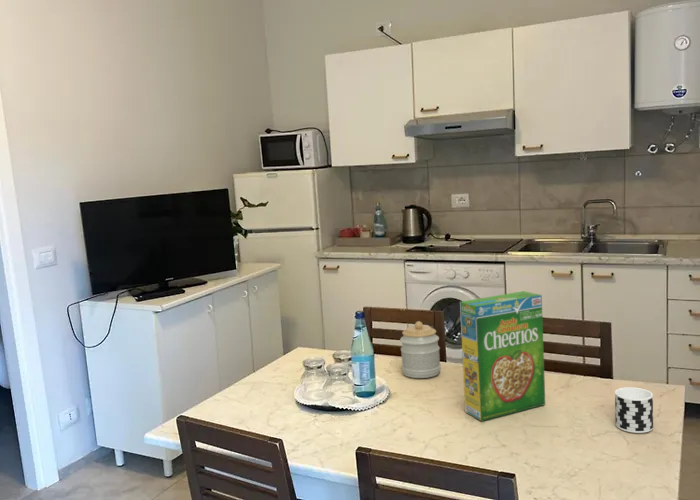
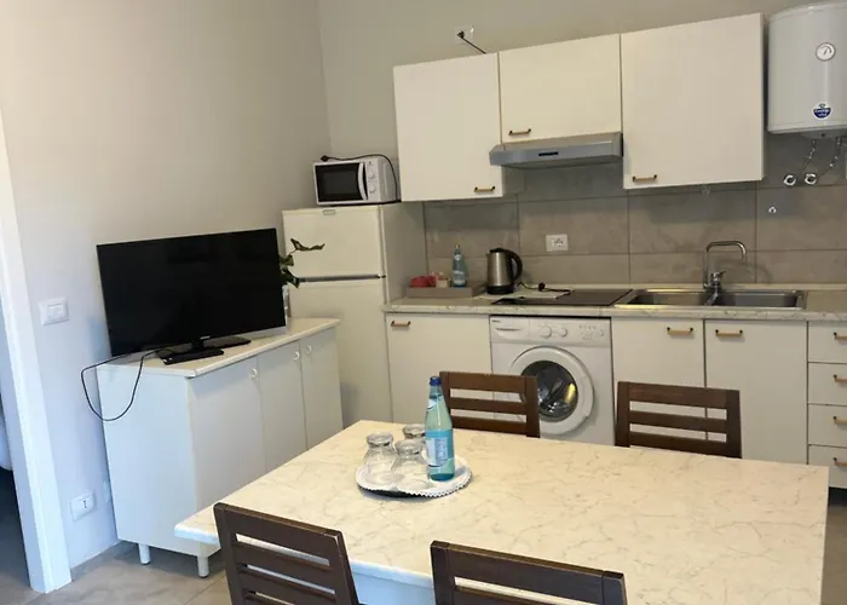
- jar [399,320,442,379]
- cereal box [459,290,546,422]
- cup [614,386,654,434]
